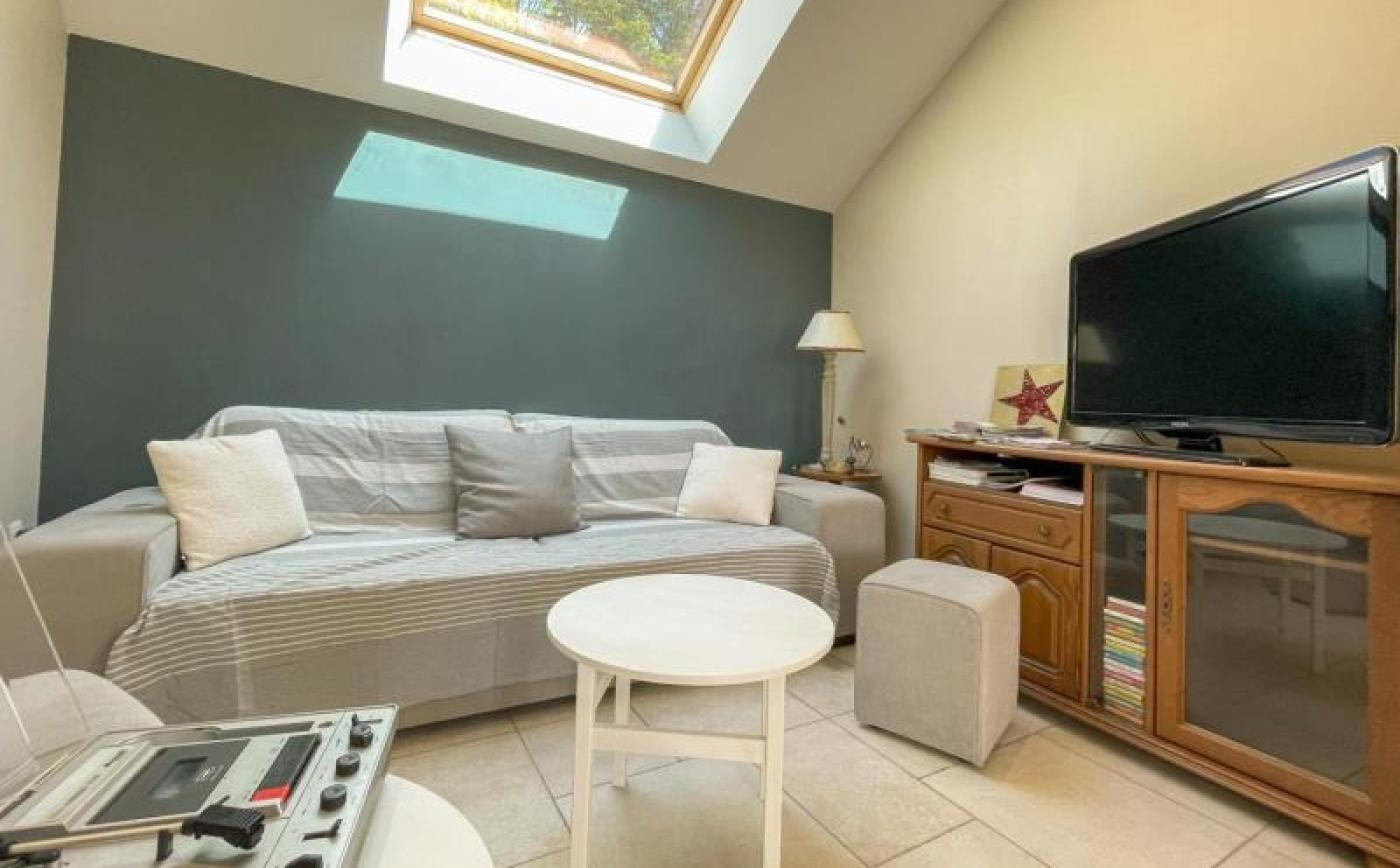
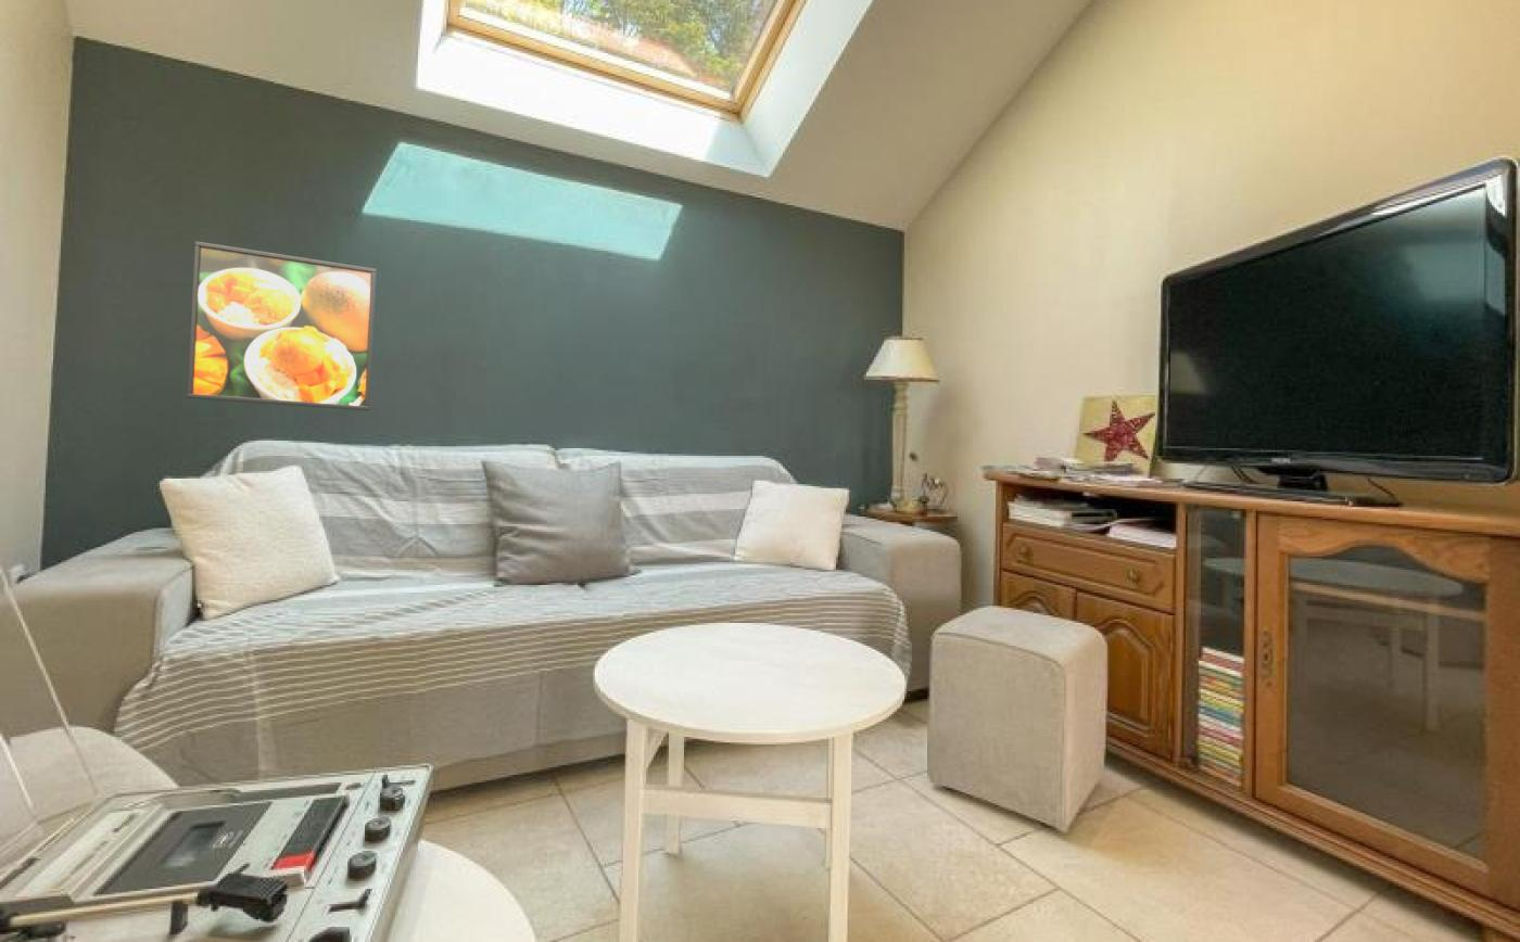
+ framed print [186,240,377,412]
